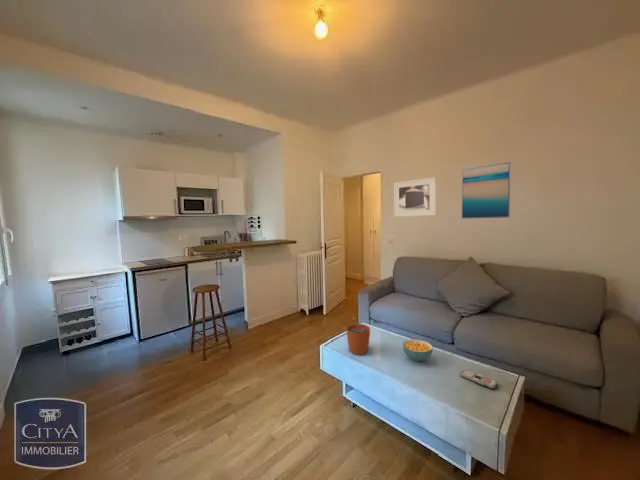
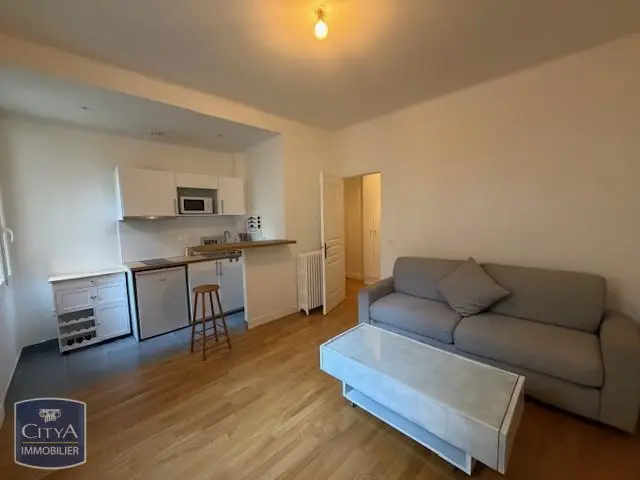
- remote control [459,369,498,390]
- plant pot [345,316,371,356]
- wall art [460,161,512,220]
- cereal bowl [402,338,434,362]
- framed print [393,176,437,218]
